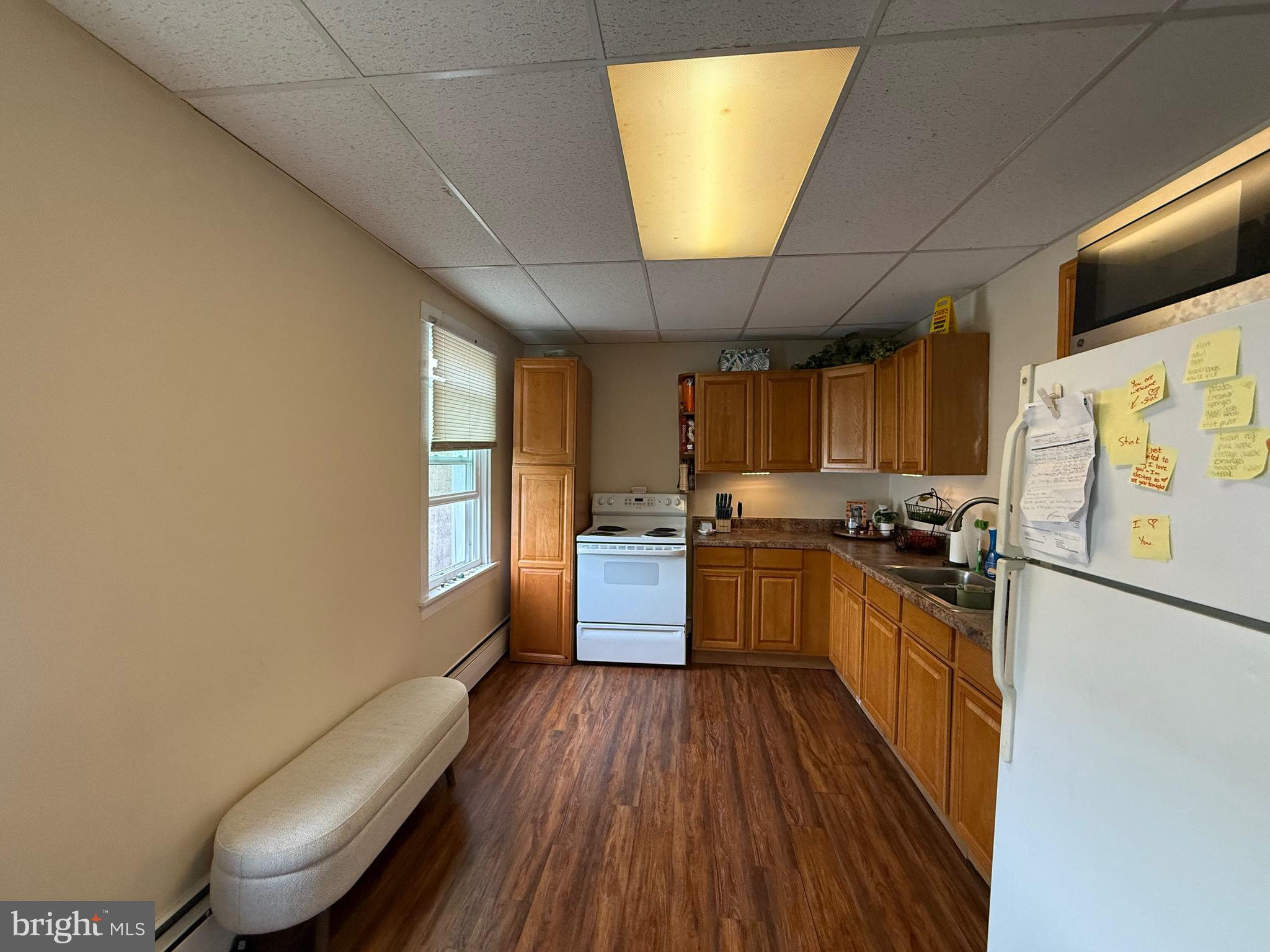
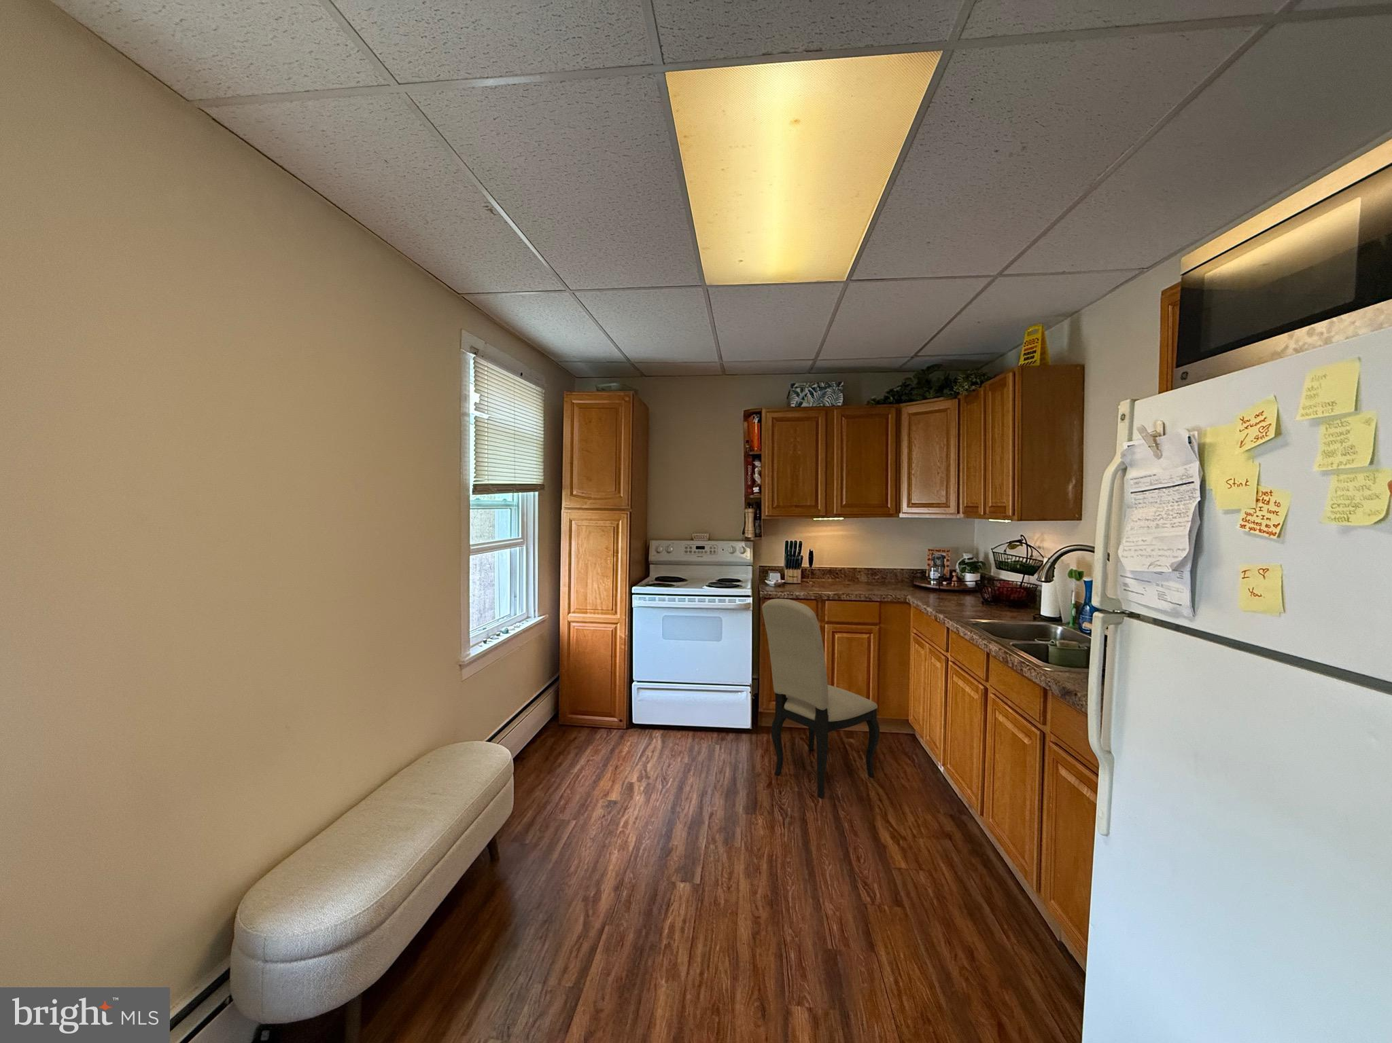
+ dining chair [762,598,880,799]
